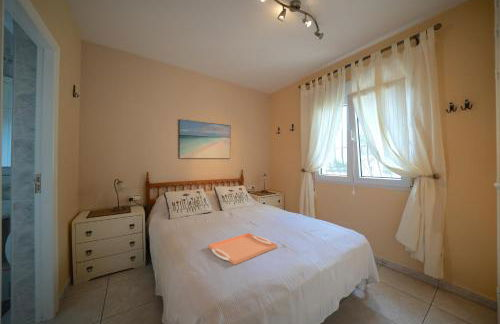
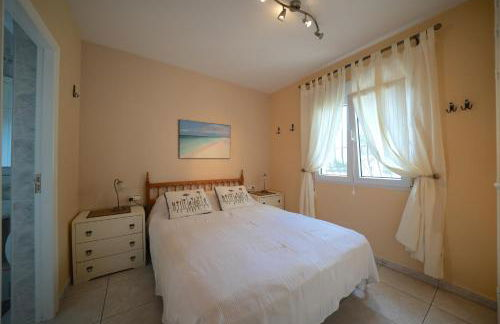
- serving tray [207,232,278,266]
